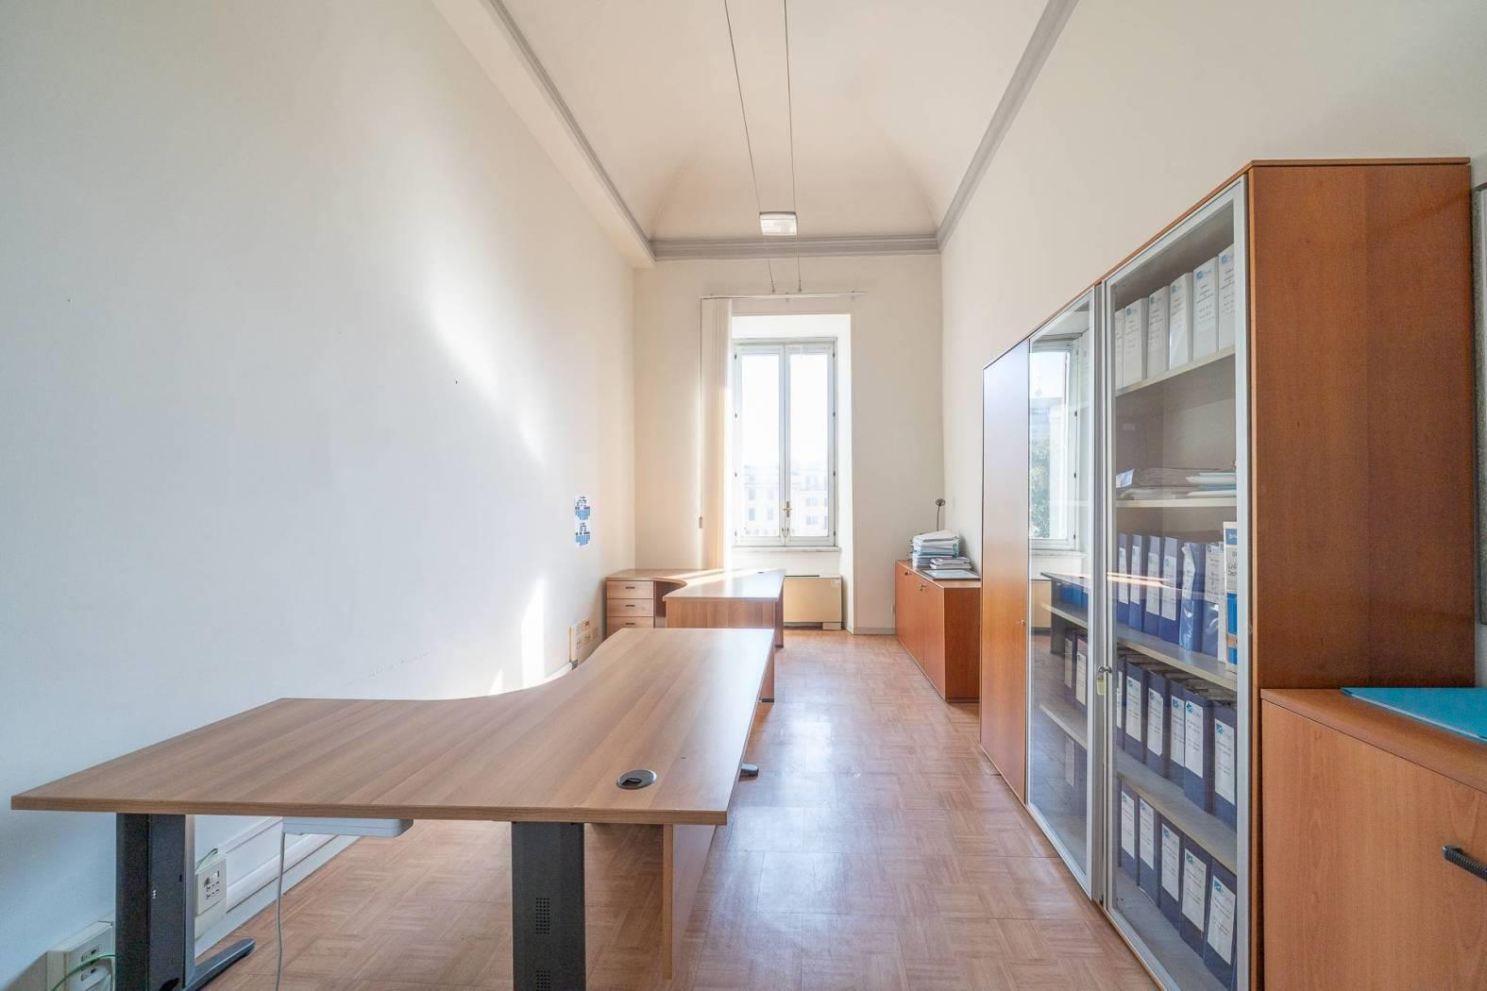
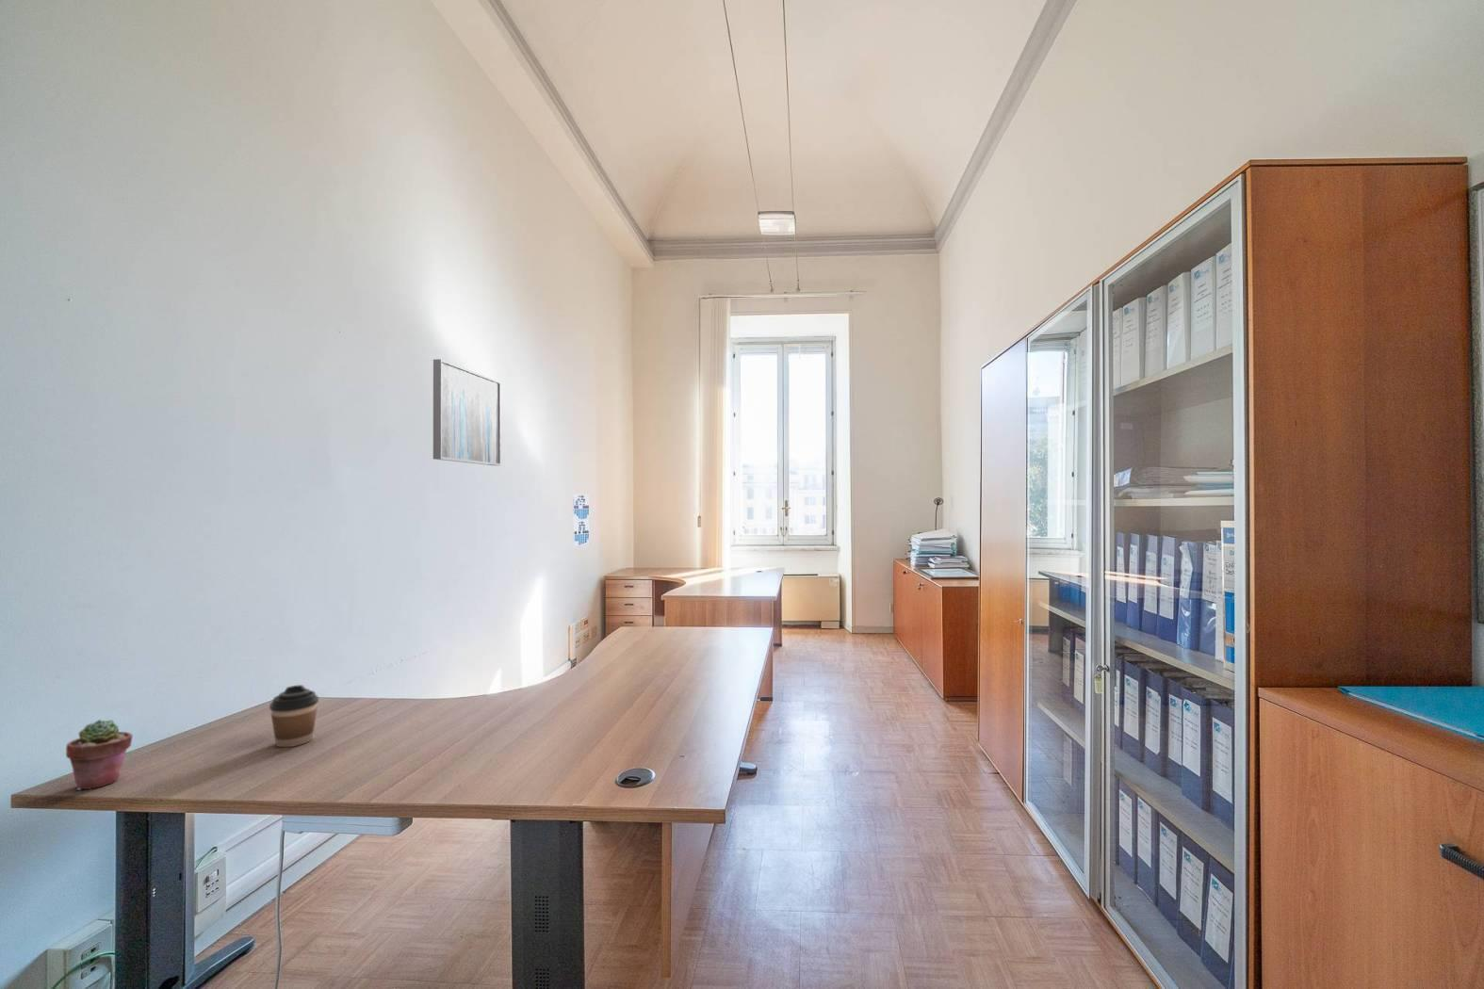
+ potted succulent [65,719,134,791]
+ coffee cup [268,684,319,748]
+ wall art [433,358,501,466]
